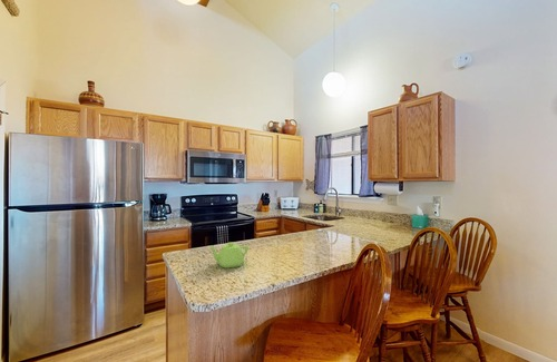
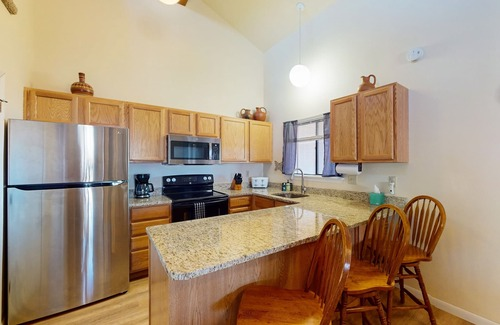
- teapot [207,242,250,270]
